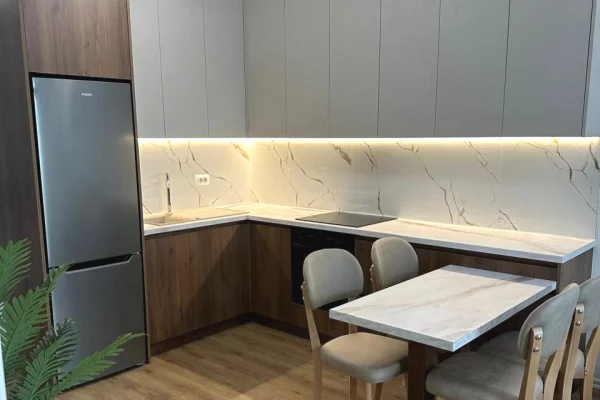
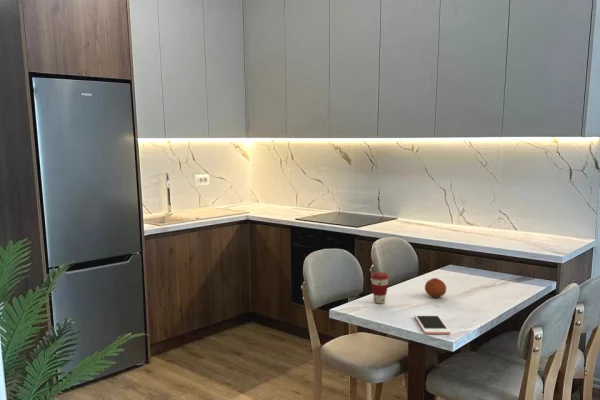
+ cell phone [414,313,451,335]
+ fruit [424,277,447,298]
+ coffee cup [370,271,390,304]
